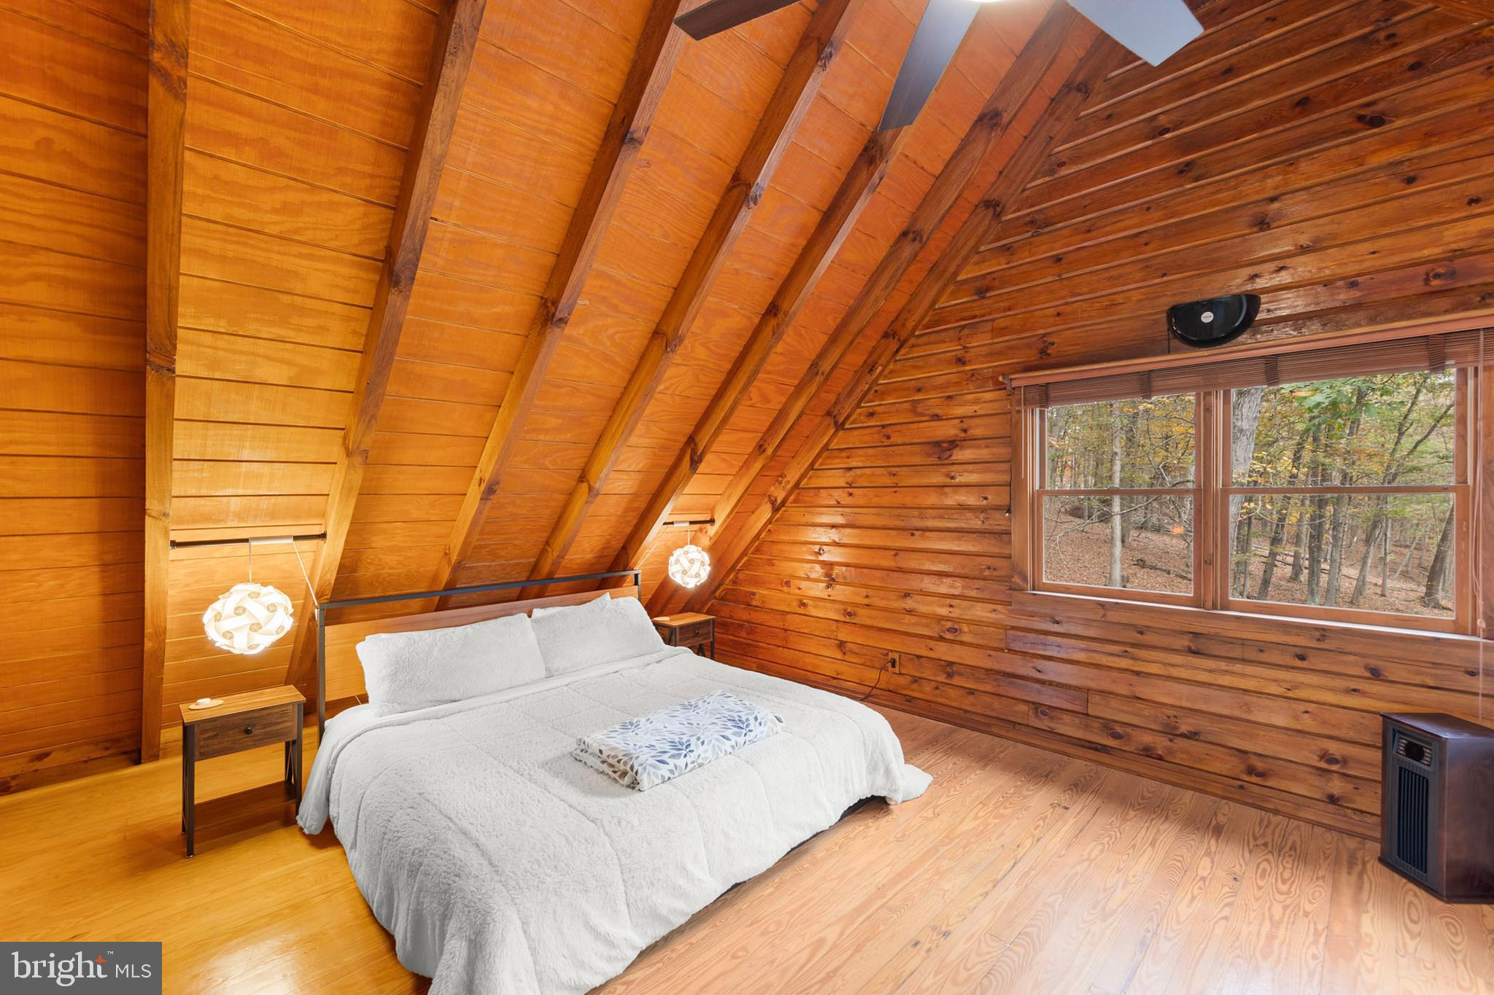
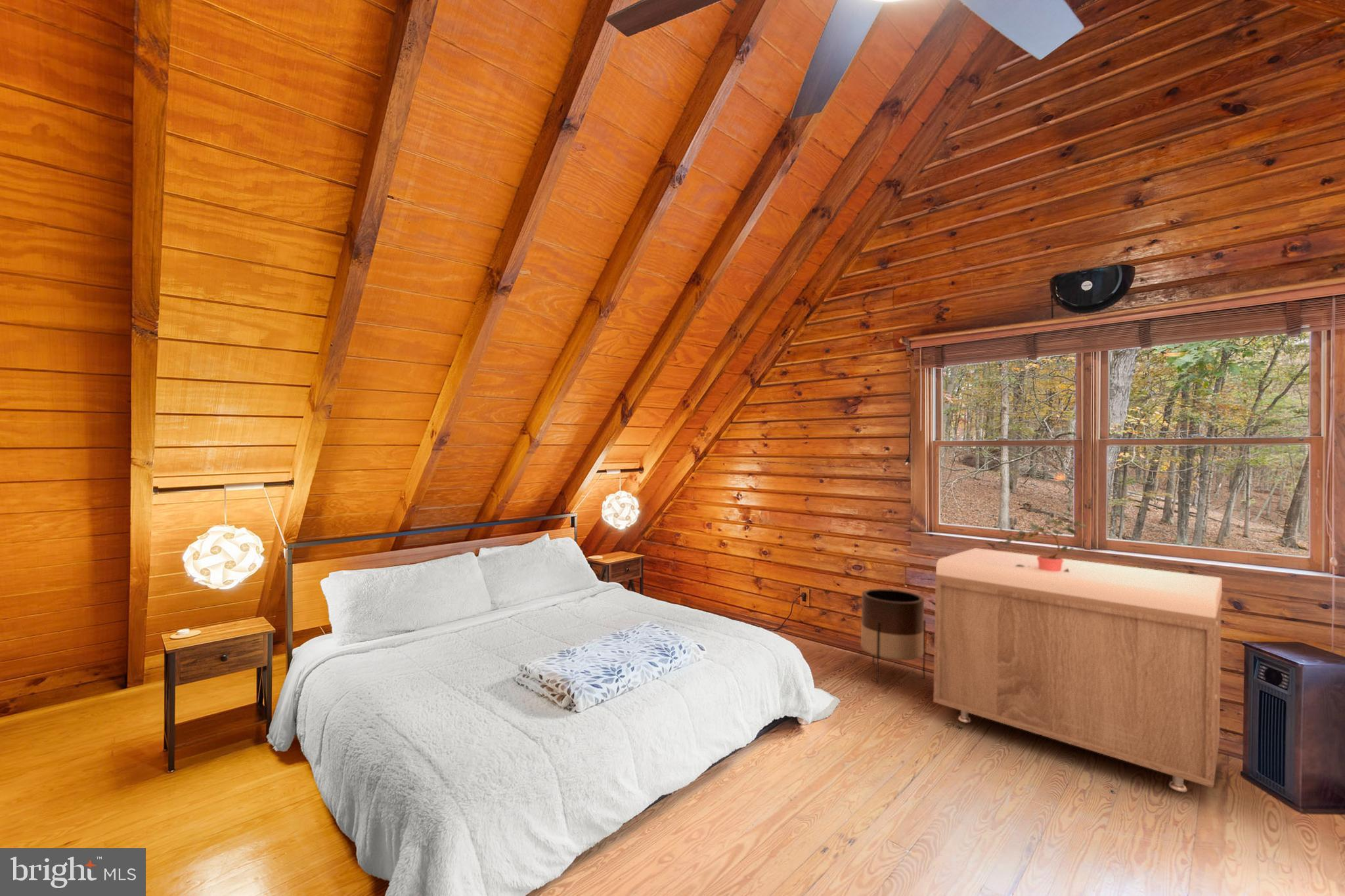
+ planter [860,588,926,684]
+ storage bench [933,547,1223,793]
+ potted plant [996,516,1087,572]
